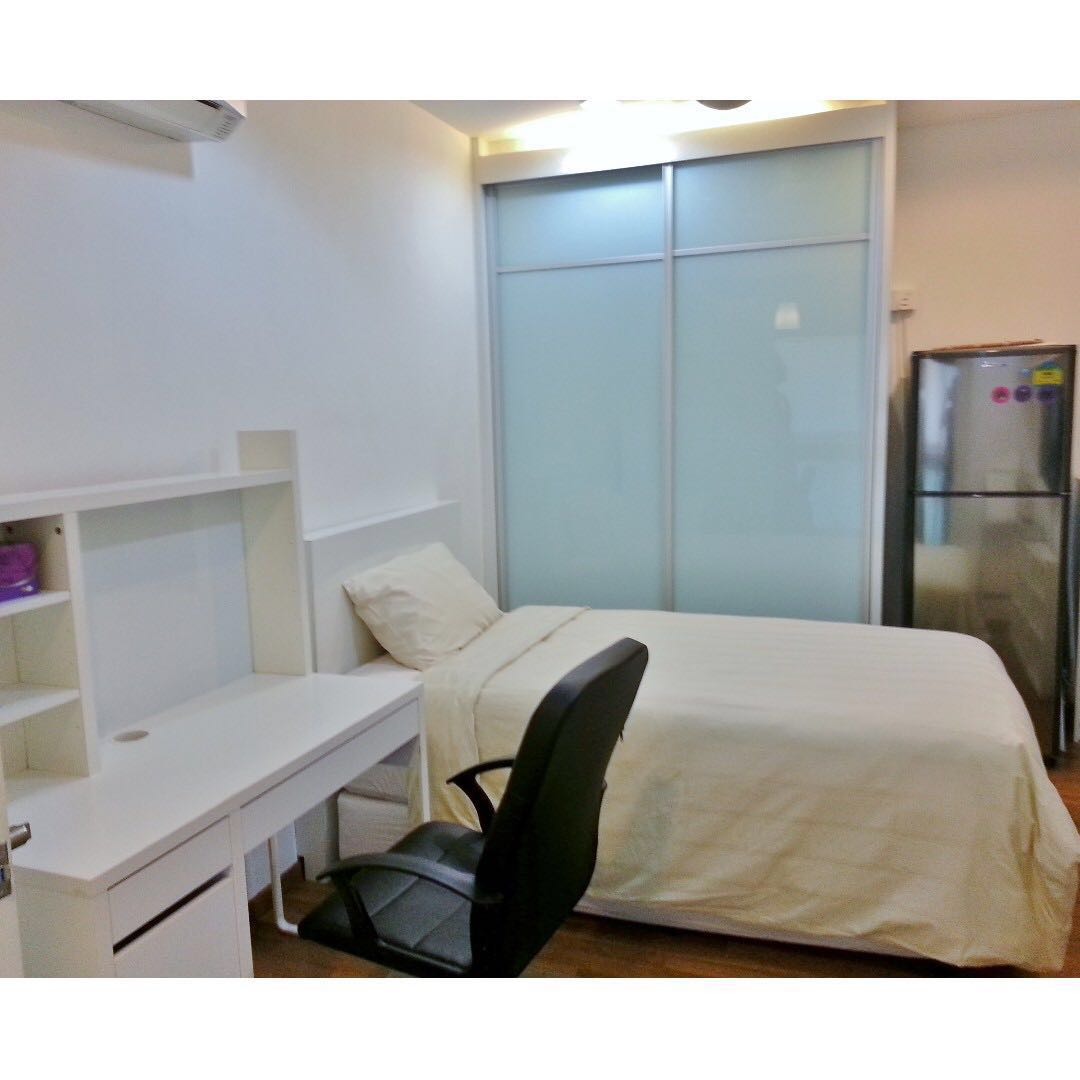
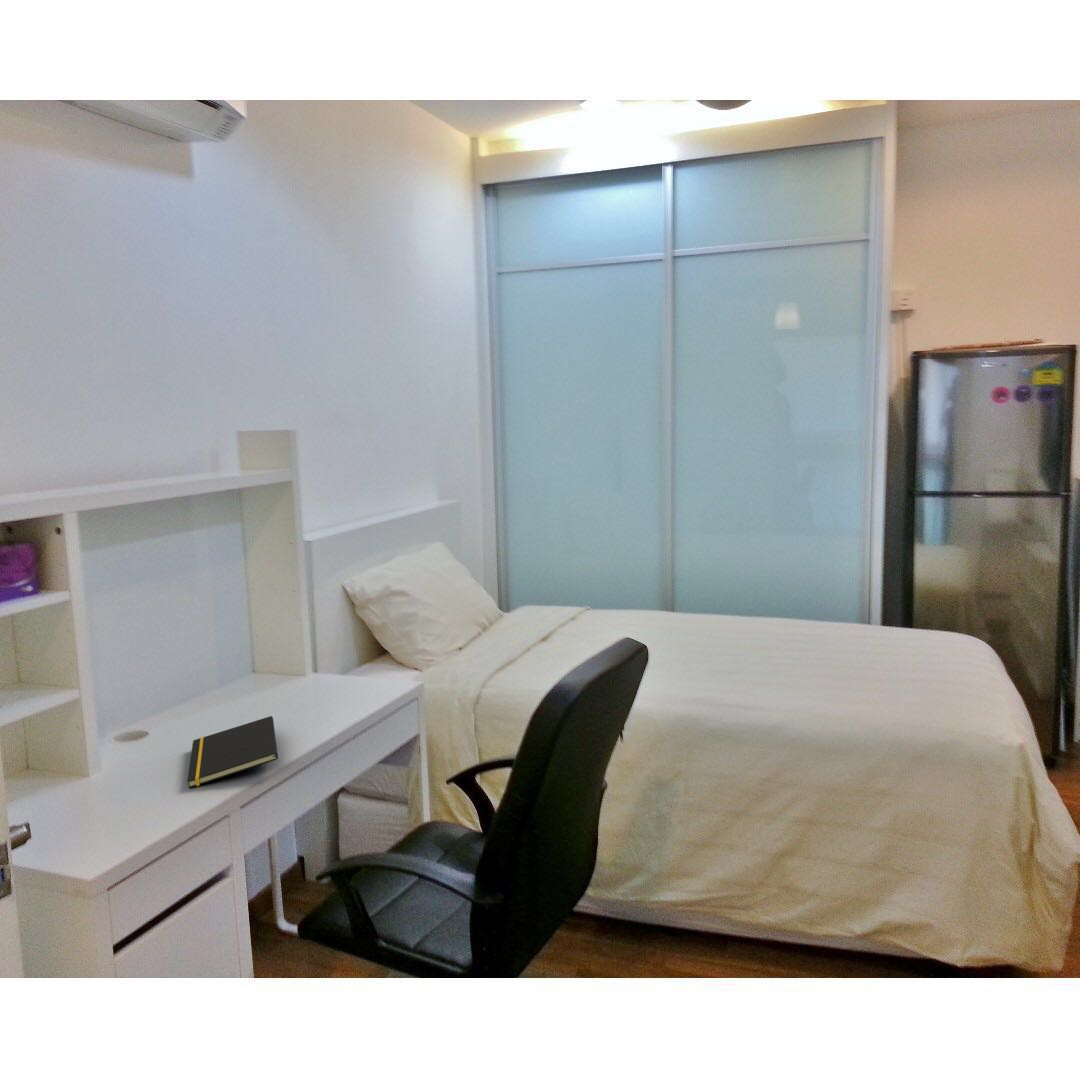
+ notepad [186,715,279,789]
